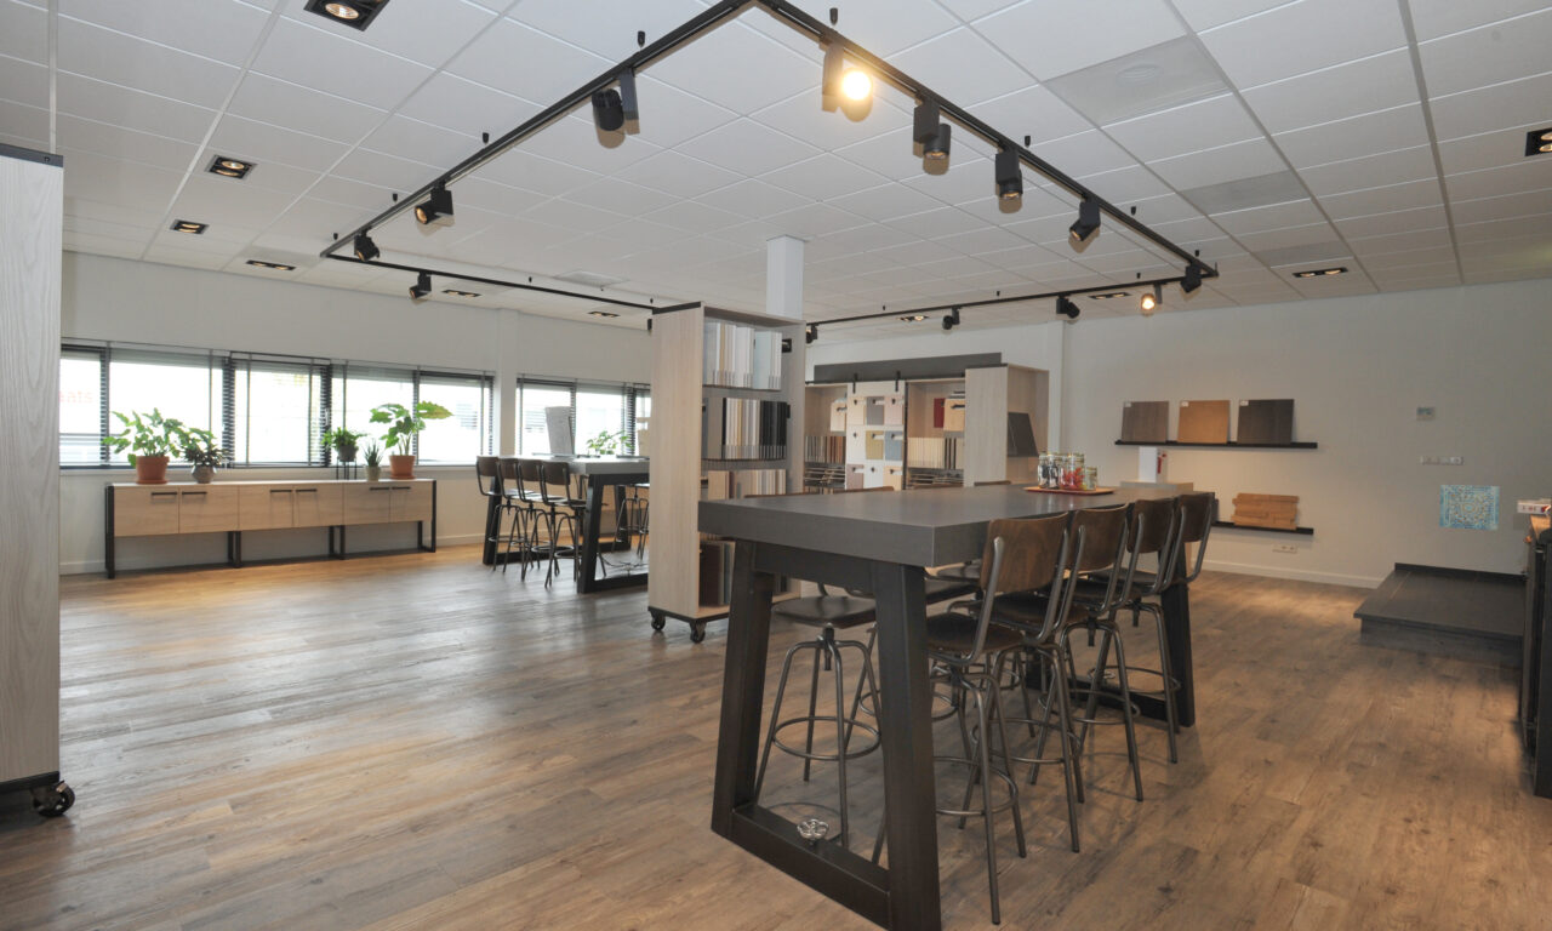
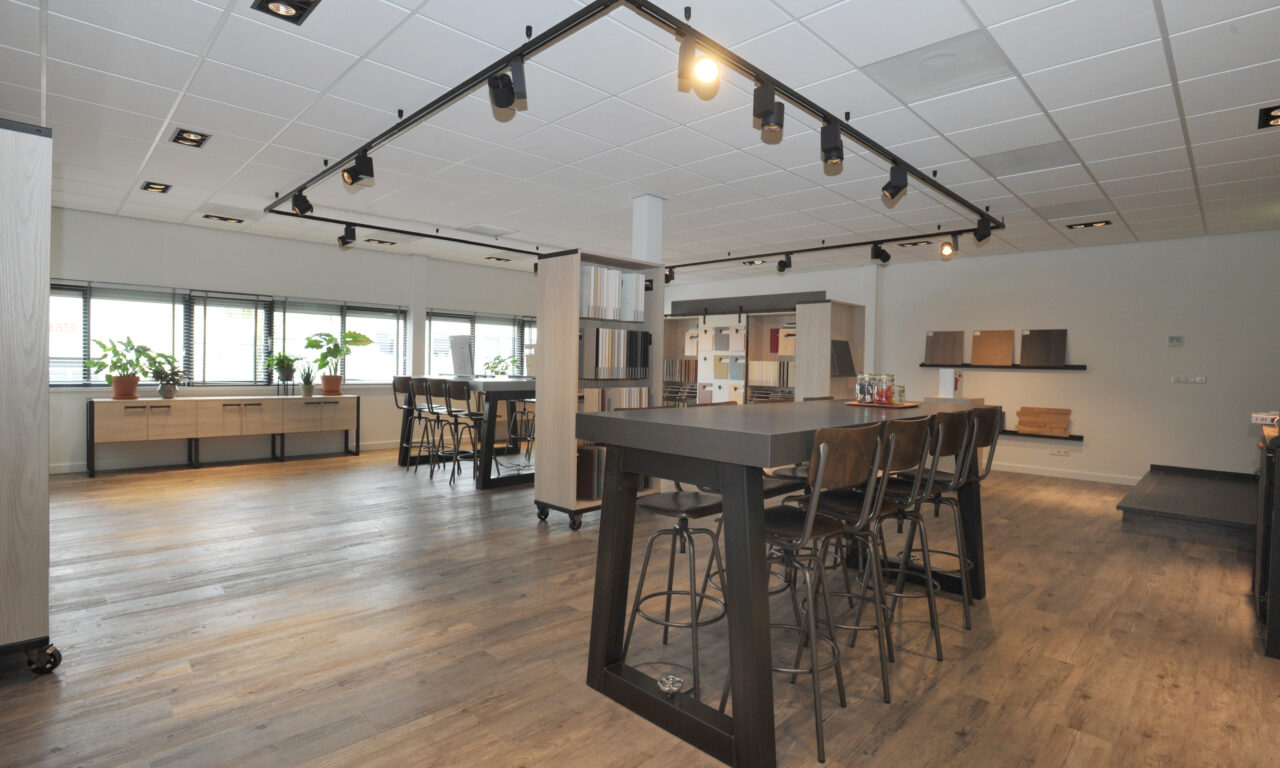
- wall art [1438,484,1500,531]
